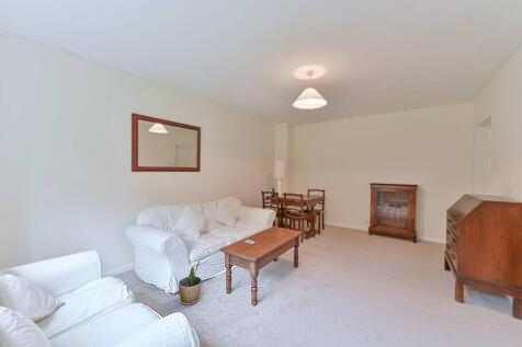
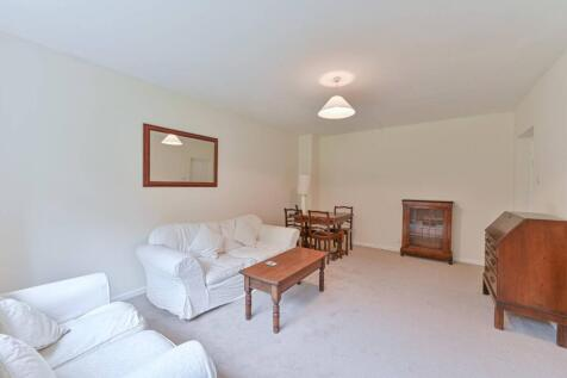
- potted plant [178,258,203,306]
